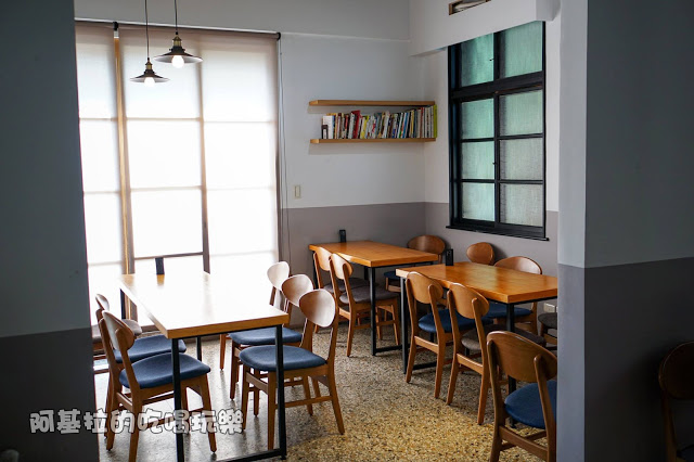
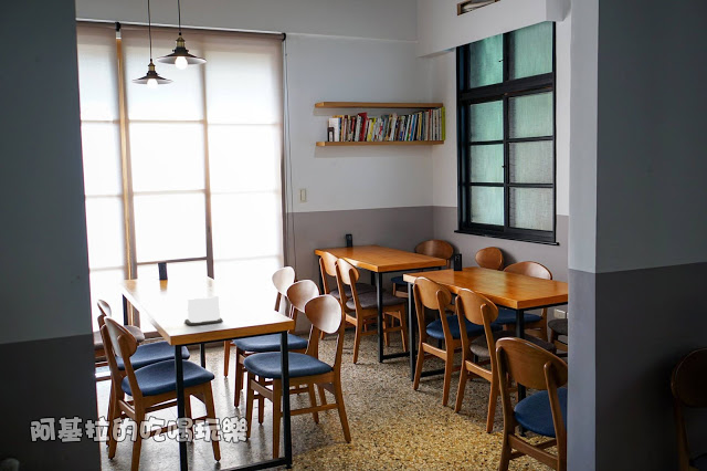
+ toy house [184,295,223,326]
